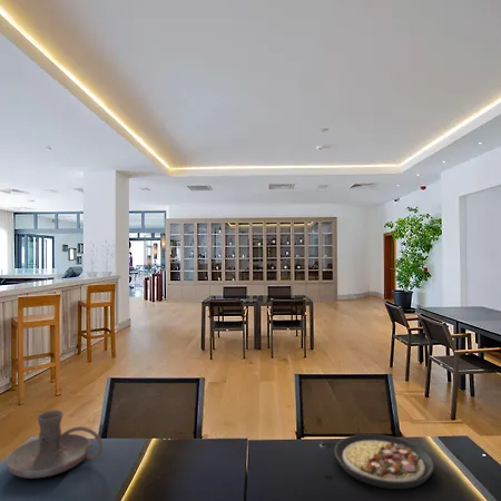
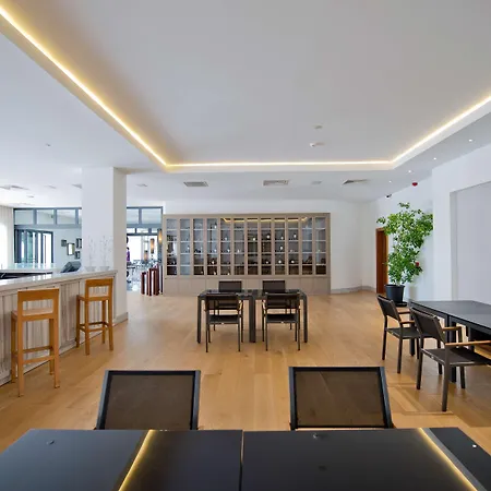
- candle holder [4,409,104,479]
- plate [334,433,435,490]
